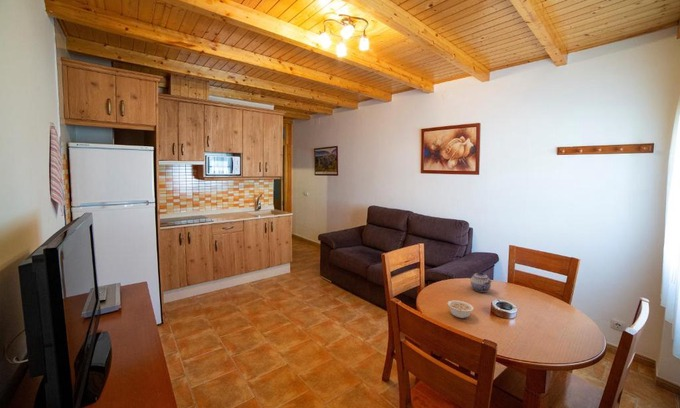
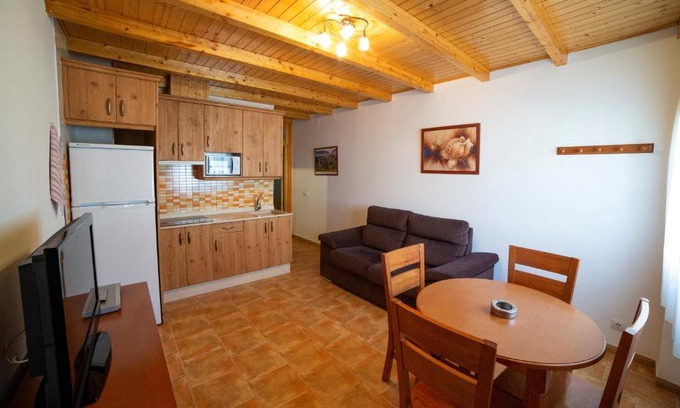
- teapot [470,270,493,293]
- legume [446,299,475,319]
